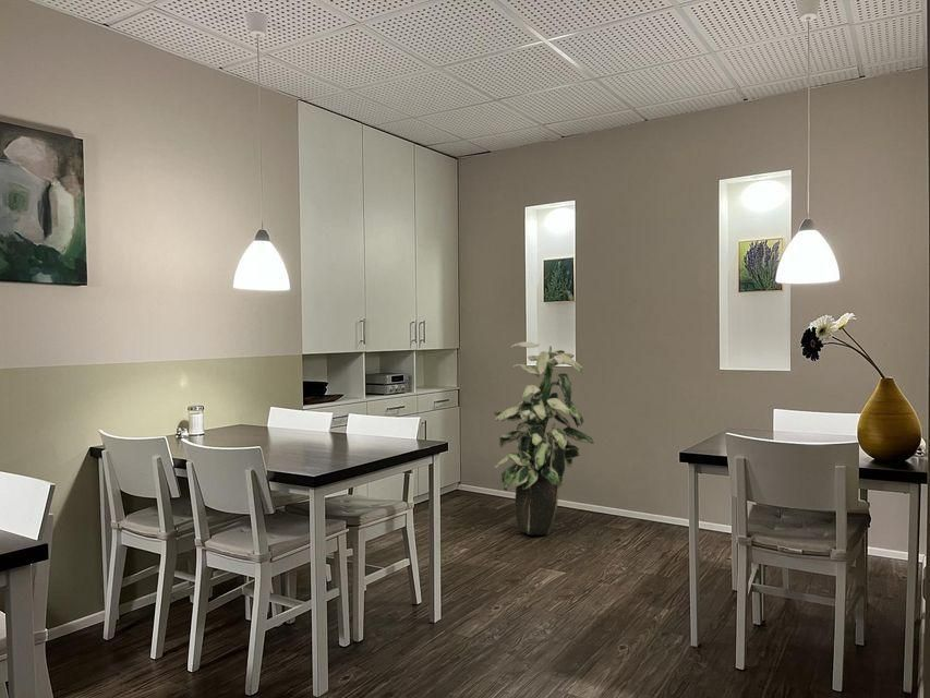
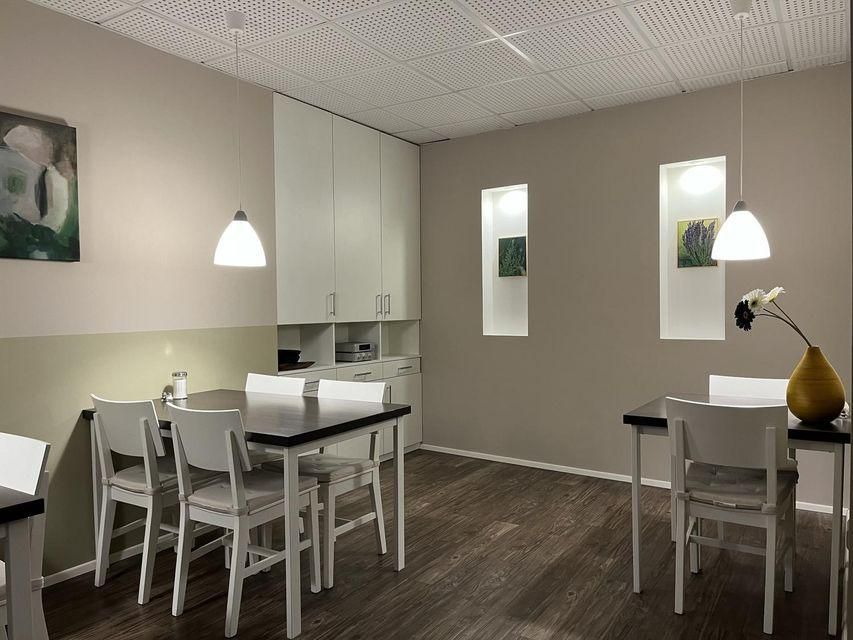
- indoor plant [492,341,595,535]
